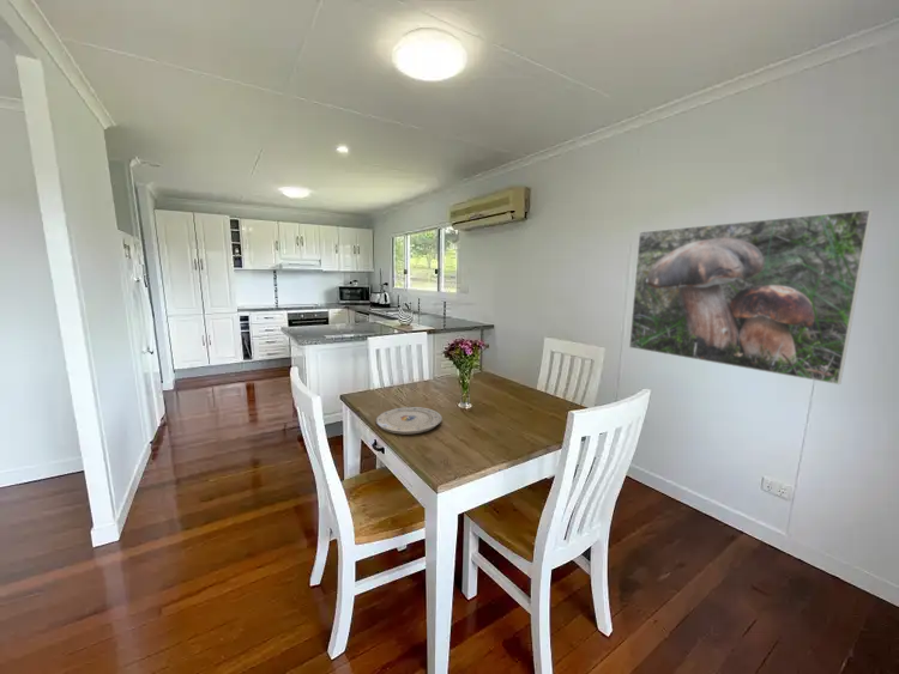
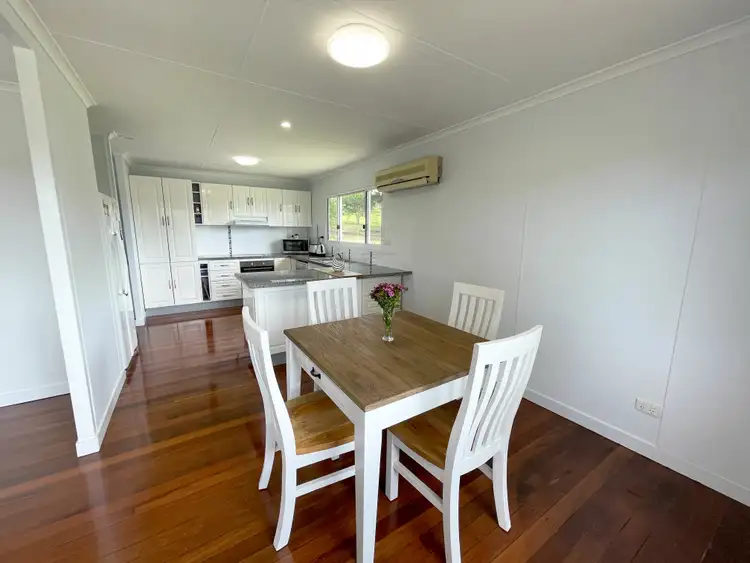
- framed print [628,208,874,385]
- plate [375,406,444,435]
